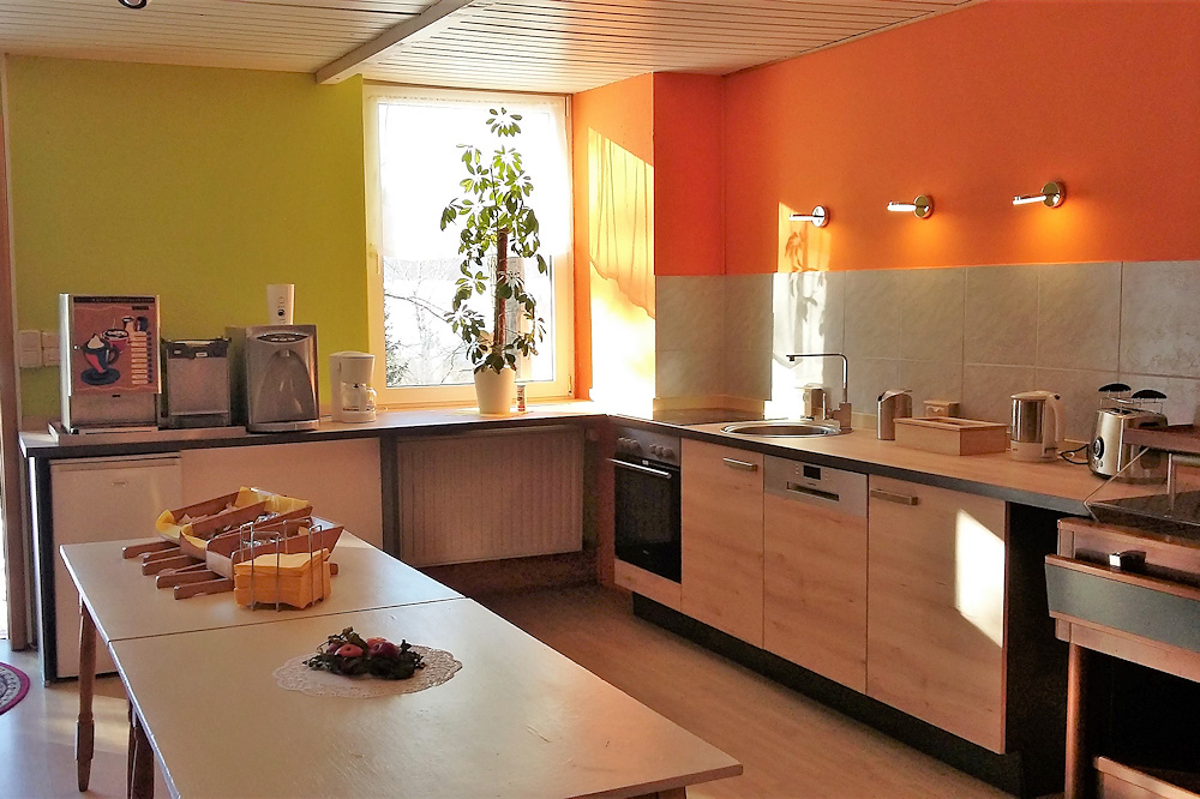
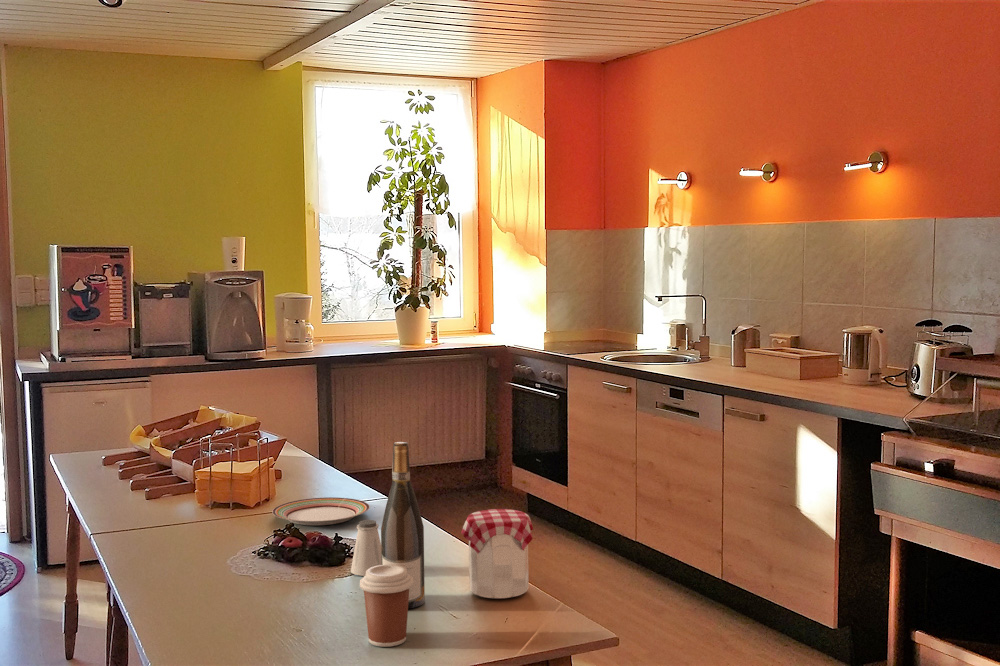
+ plate [271,496,370,526]
+ wine bottle [380,441,426,610]
+ coffee cup [359,564,413,648]
+ saltshaker [350,519,382,577]
+ jam jar [460,508,534,599]
